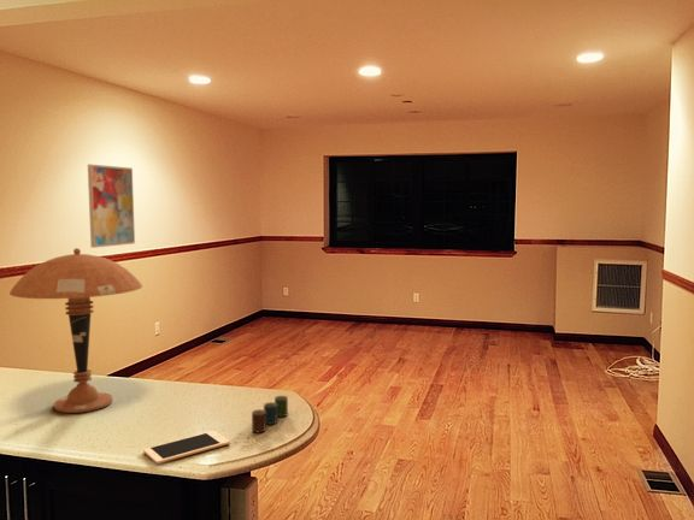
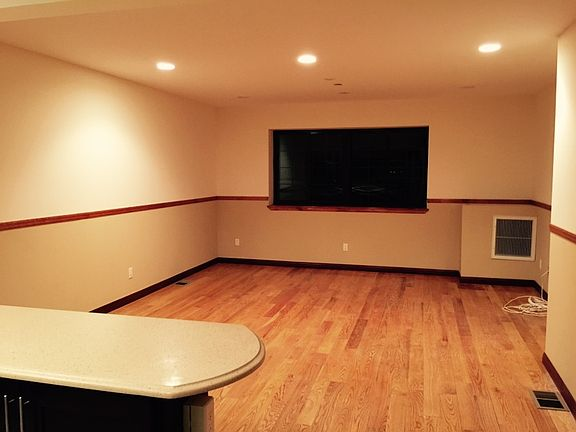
- table lamp [8,247,143,414]
- cell phone [142,430,231,465]
- cup [251,395,289,433]
- wall art [87,164,136,249]
